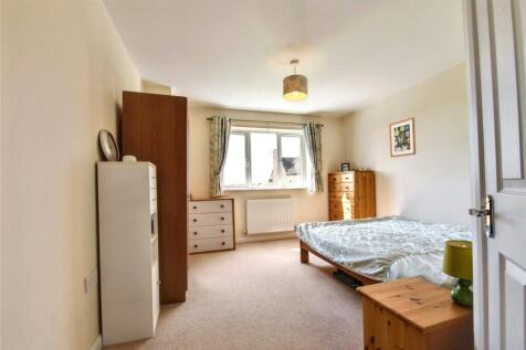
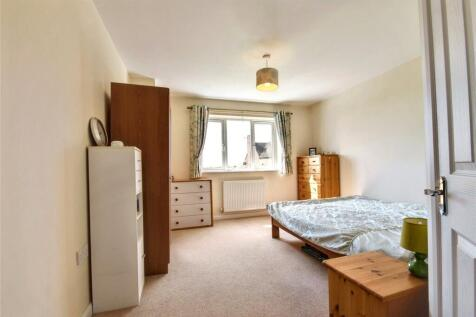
- wall art [388,116,417,159]
